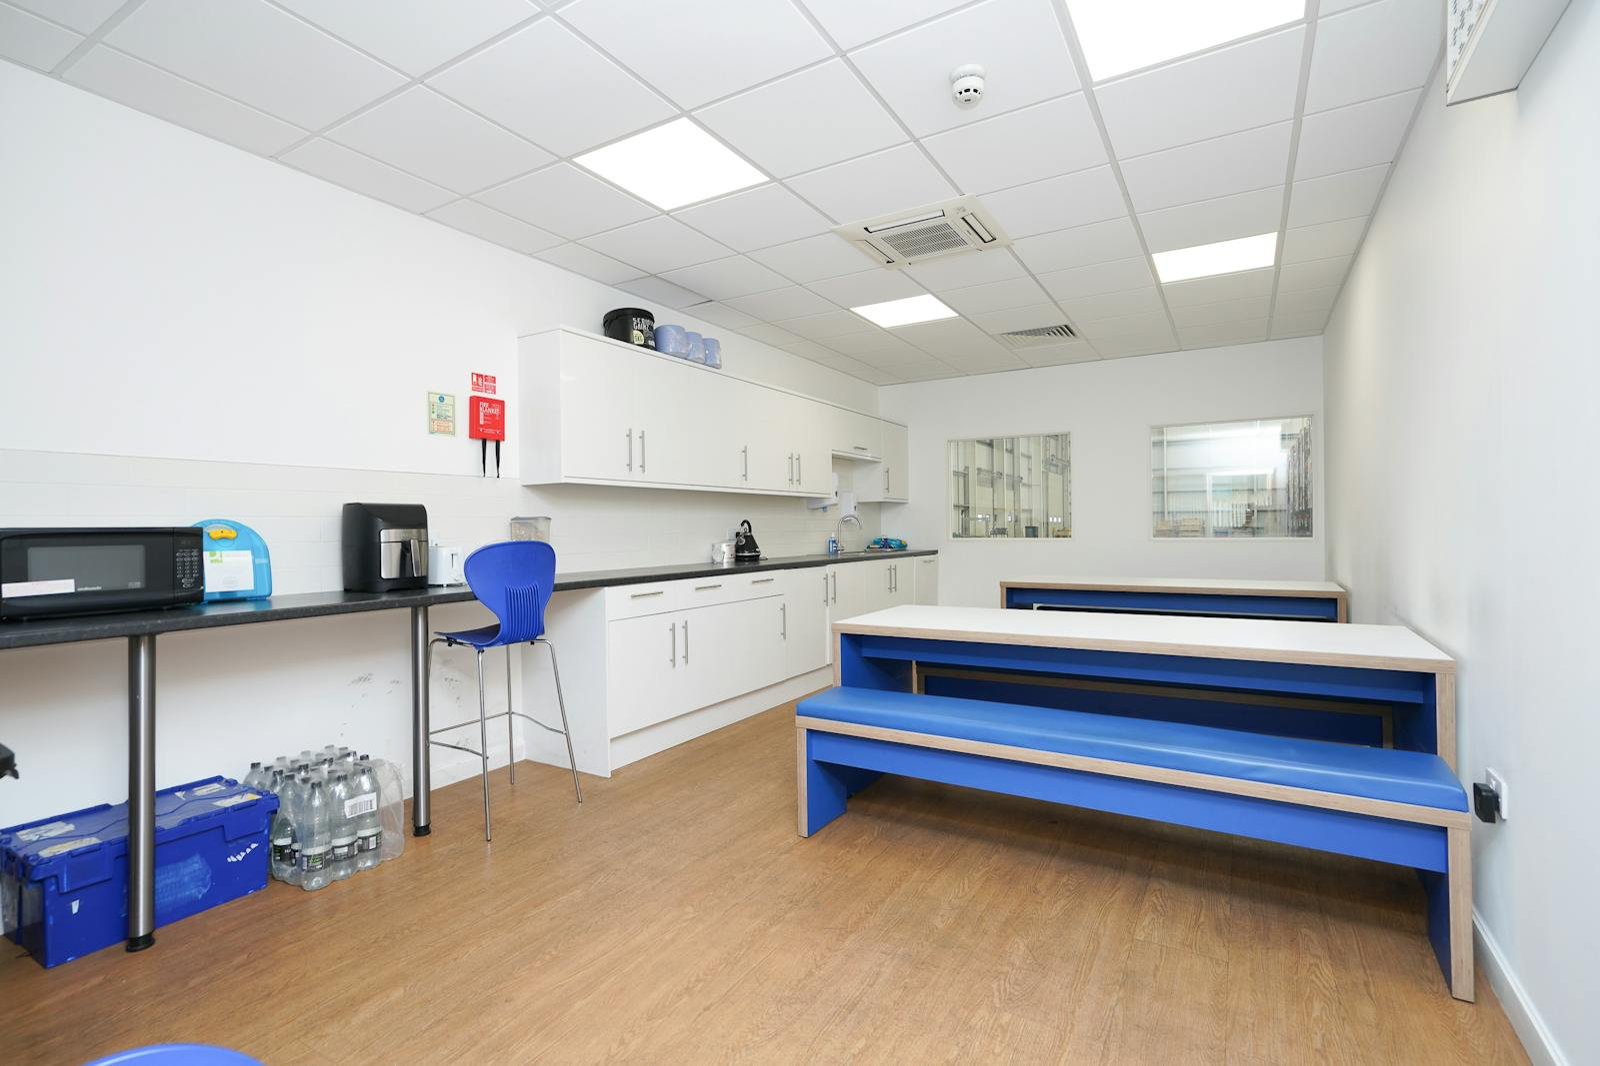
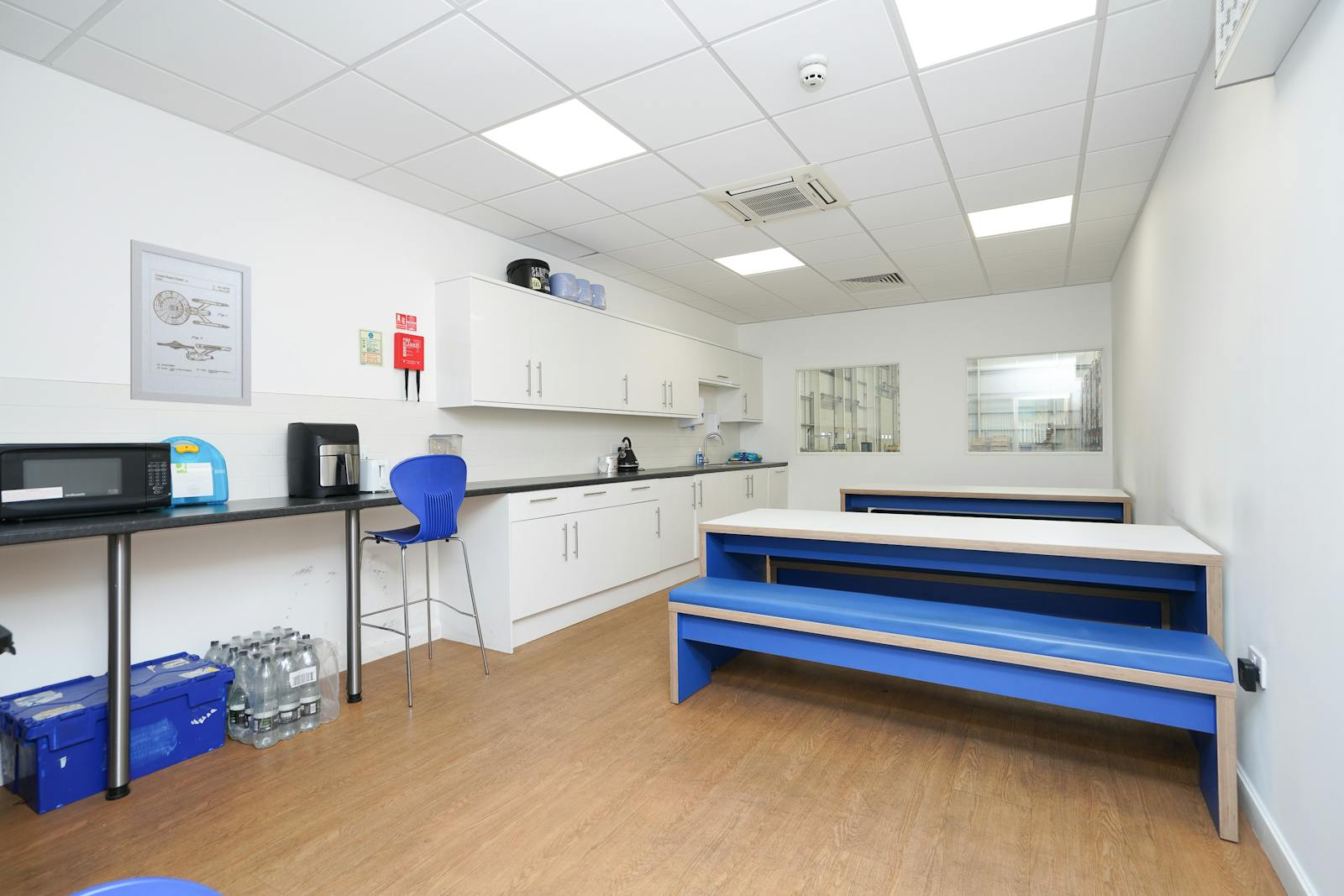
+ wall art [129,238,252,407]
